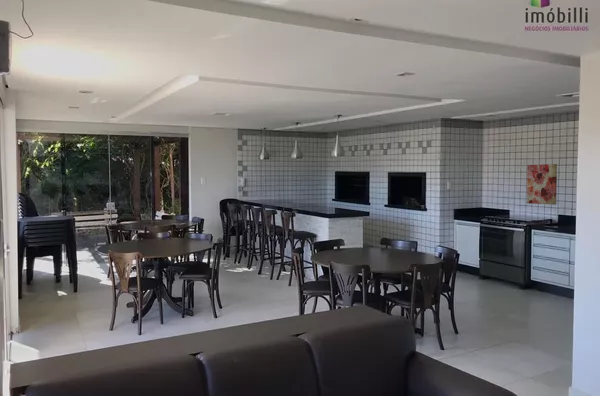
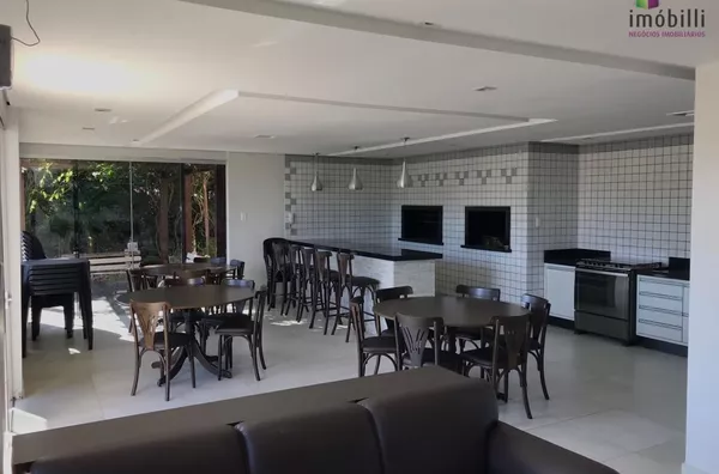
- wall art [526,163,558,206]
